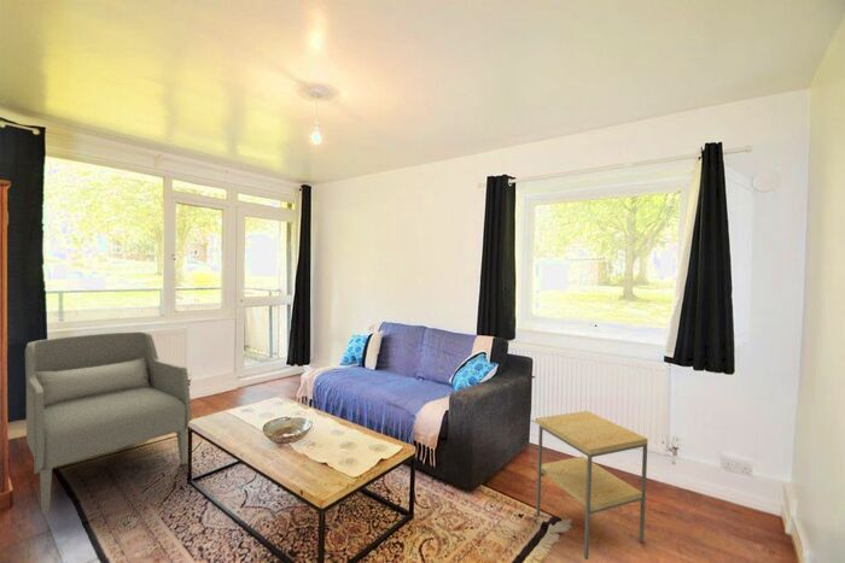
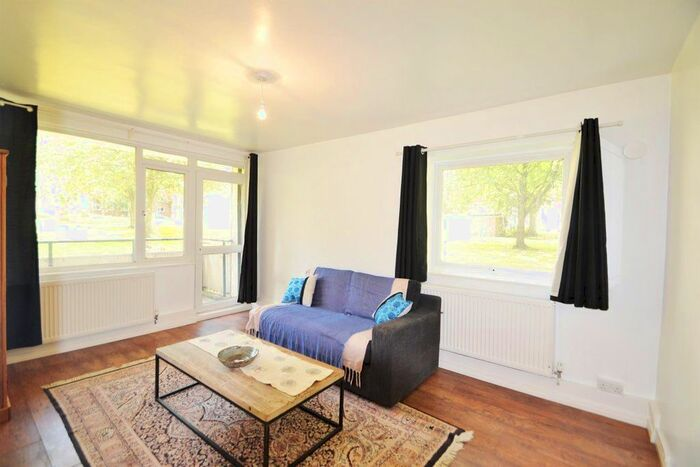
- armchair [24,330,193,516]
- side table [535,410,649,561]
